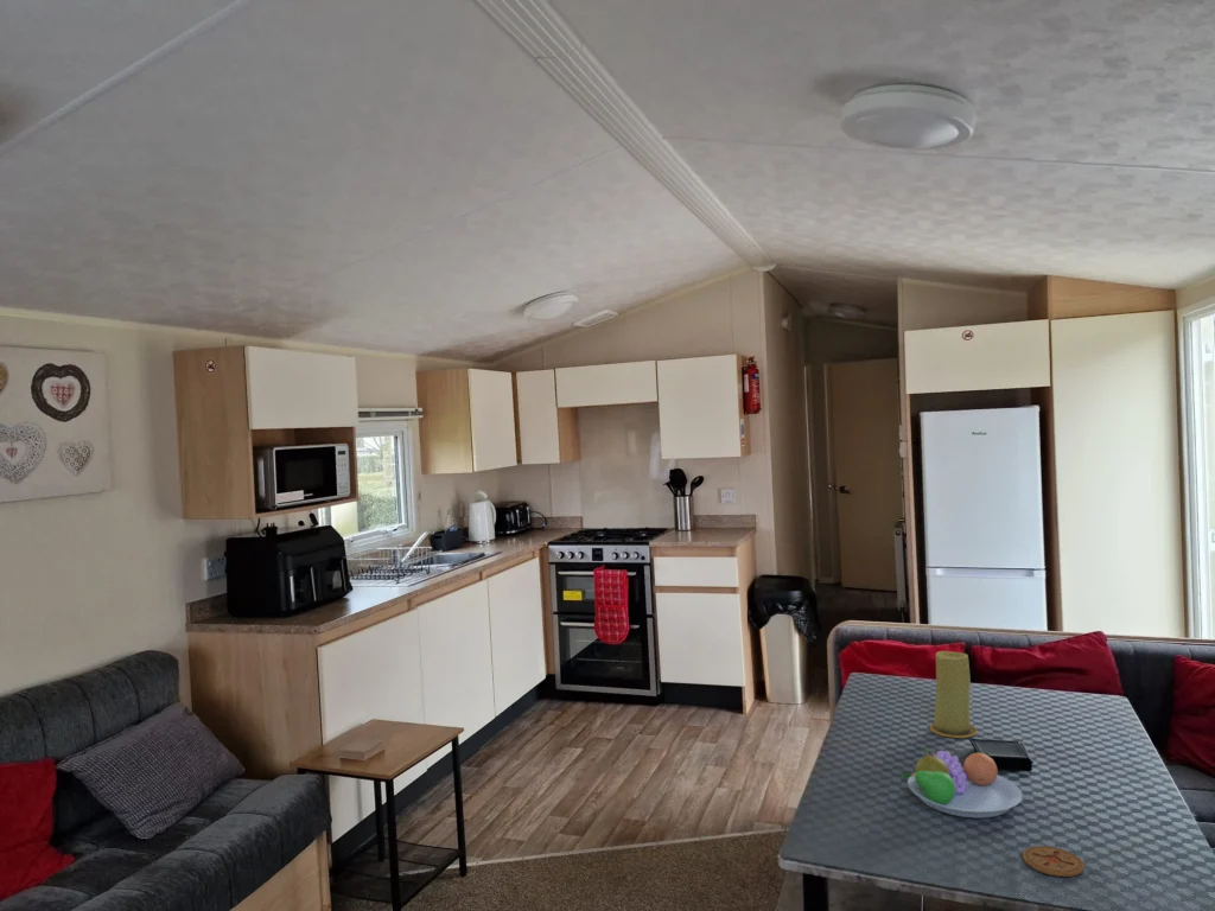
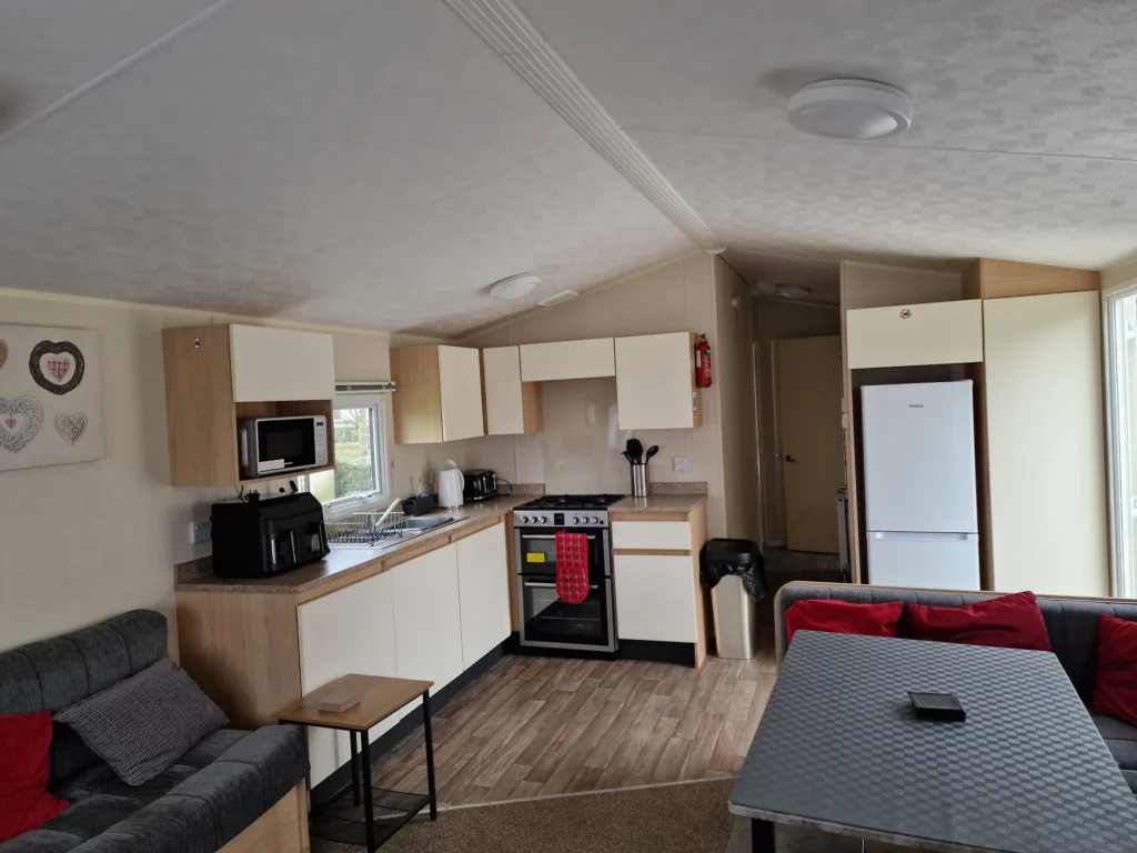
- coaster [1022,845,1086,878]
- fruit bowl [901,746,1024,818]
- candle [929,650,979,739]
